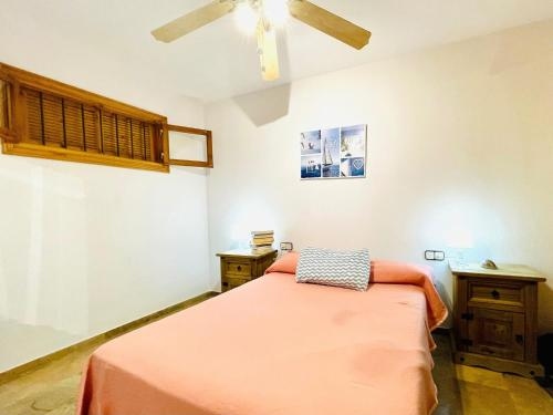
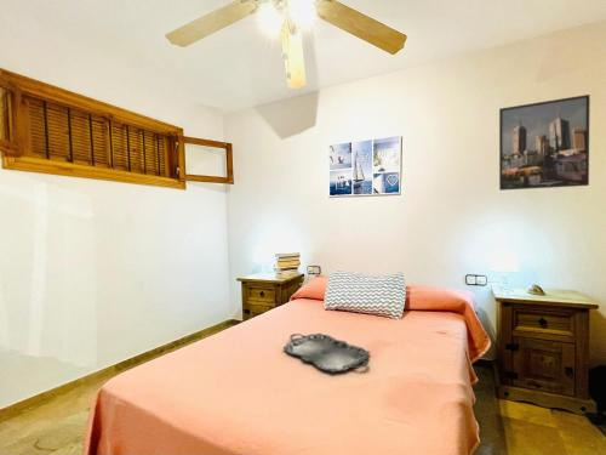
+ serving tray [282,332,371,374]
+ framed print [498,93,591,192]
